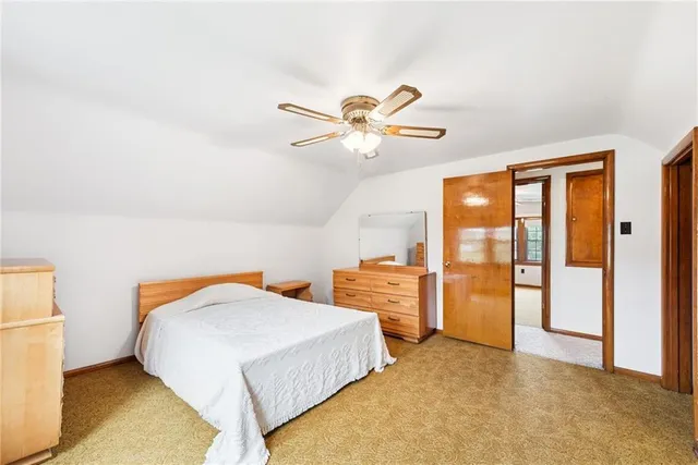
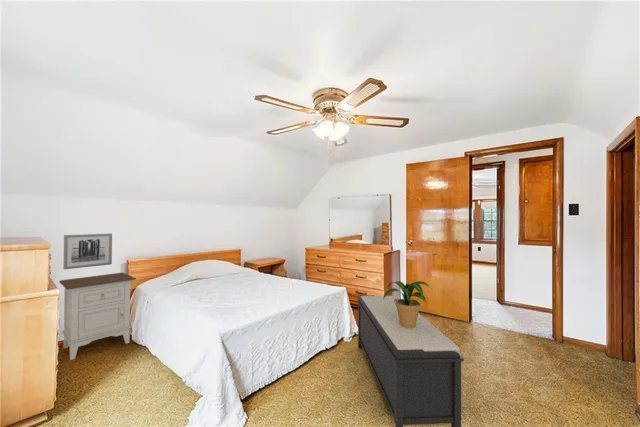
+ bench [356,294,465,427]
+ wall art [62,233,113,270]
+ potted plant [383,280,433,328]
+ nightstand [58,271,137,361]
